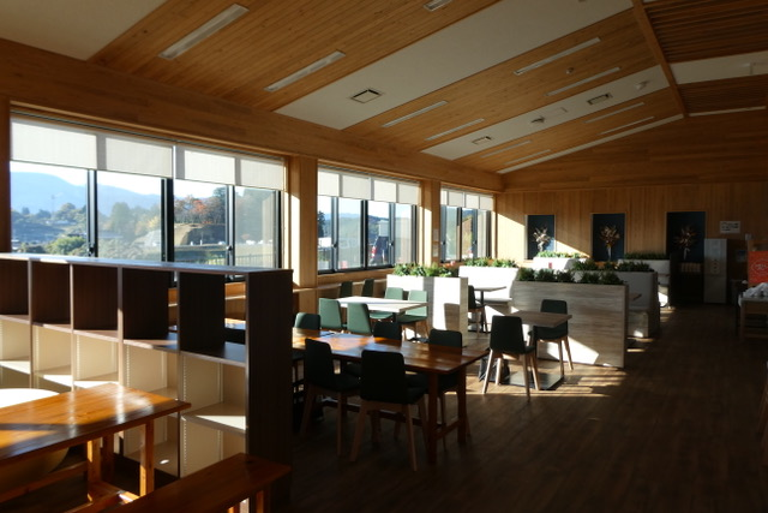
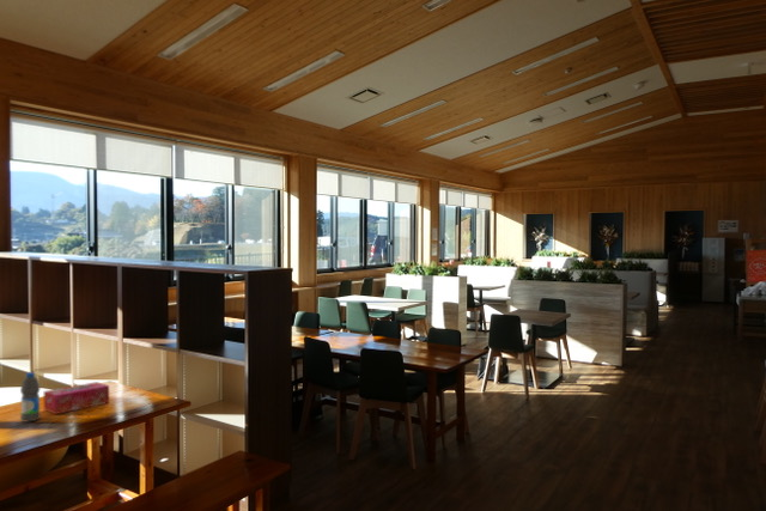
+ tissue box [43,381,110,415]
+ water bottle [19,371,42,424]
